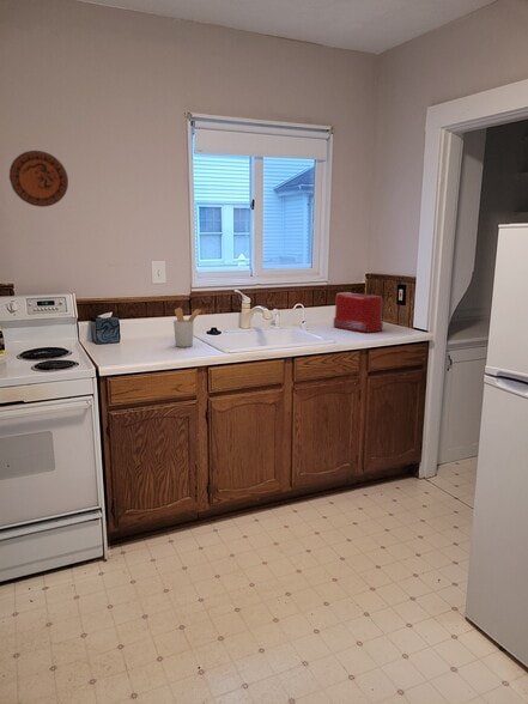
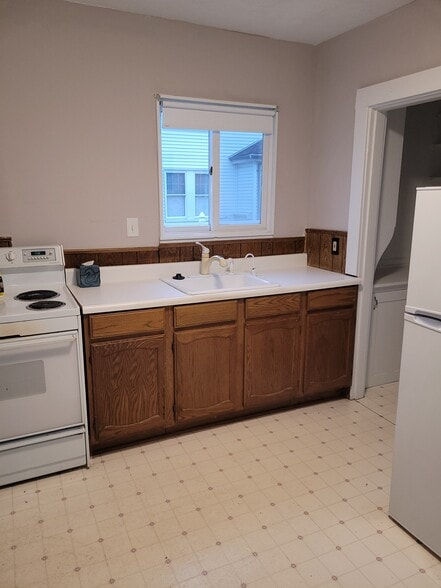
- decorative plate [8,150,69,208]
- toaster [332,291,384,333]
- utensil holder [172,307,202,348]
